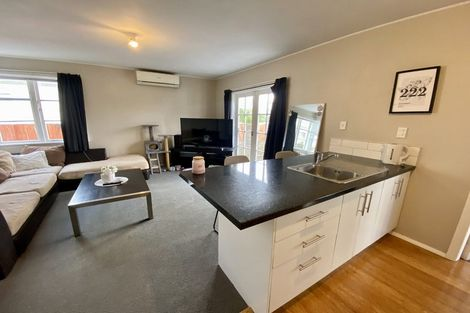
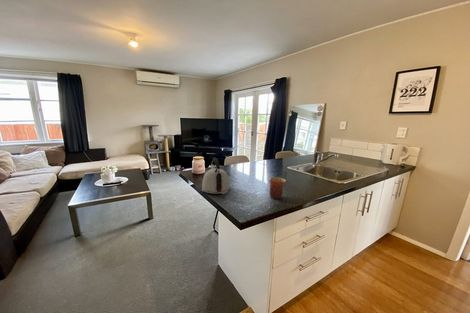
+ mug [268,176,287,200]
+ kettle [201,157,230,195]
